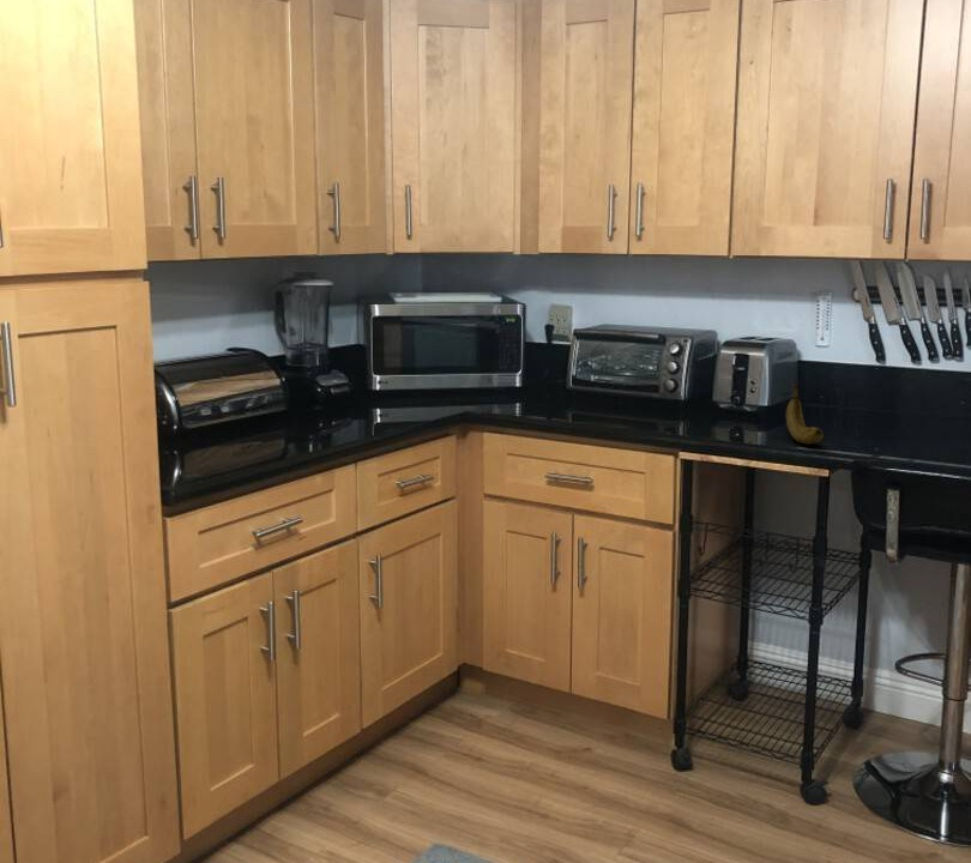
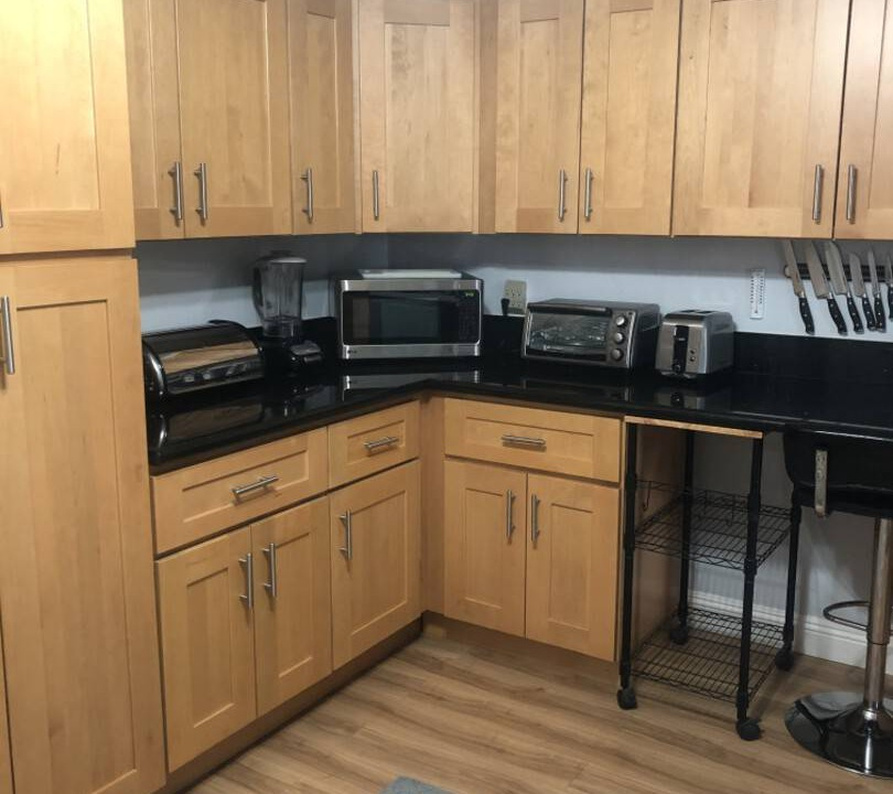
- fruit [785,381,825,445]
